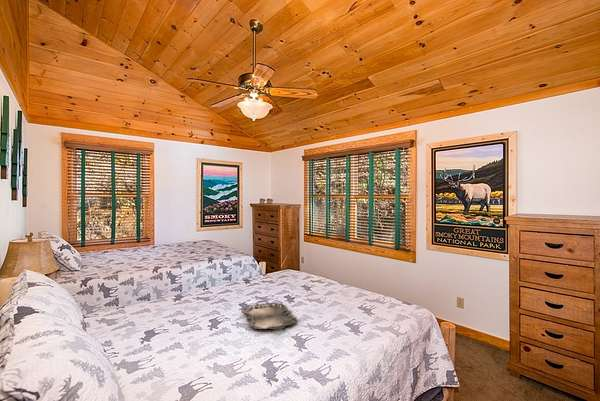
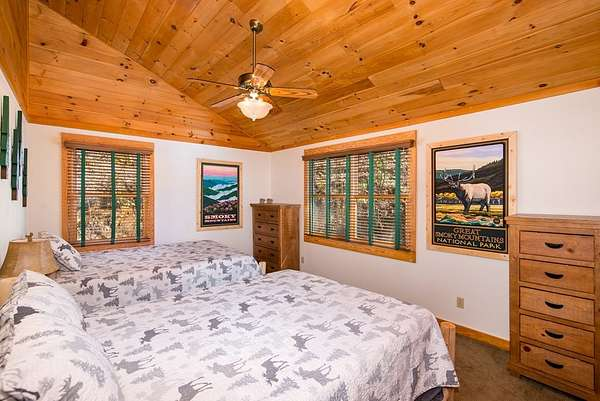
- serving tray [243,300,298,330]
